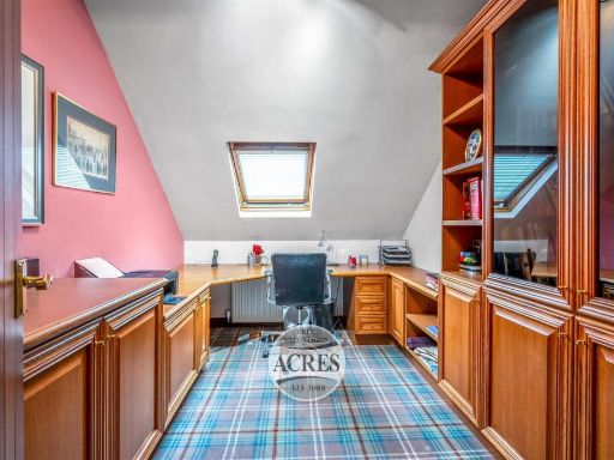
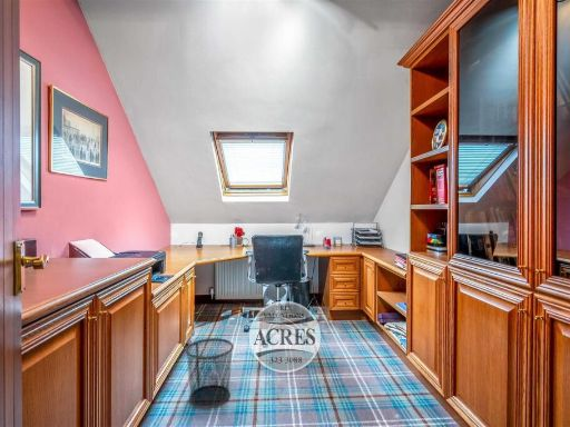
+ waste bin [185,337,235,409]
